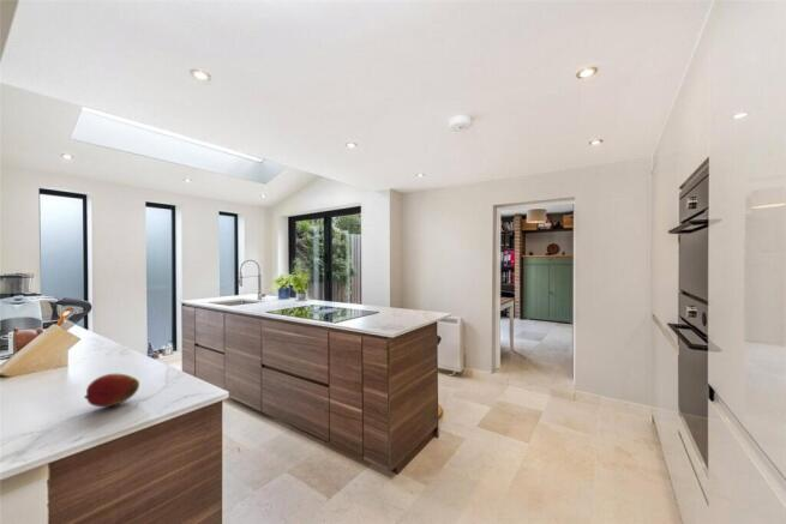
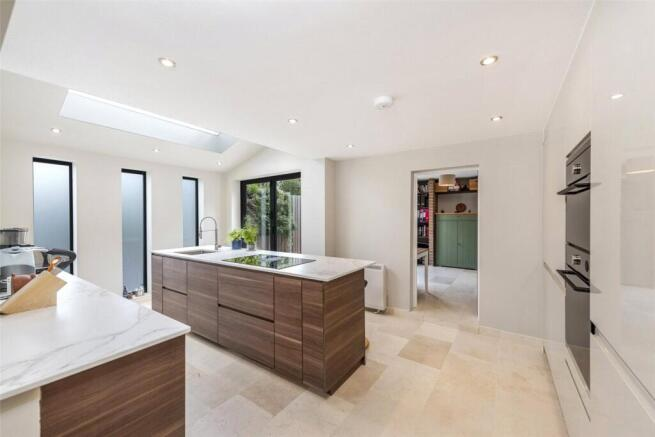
- fruit [83,373,140,408]
